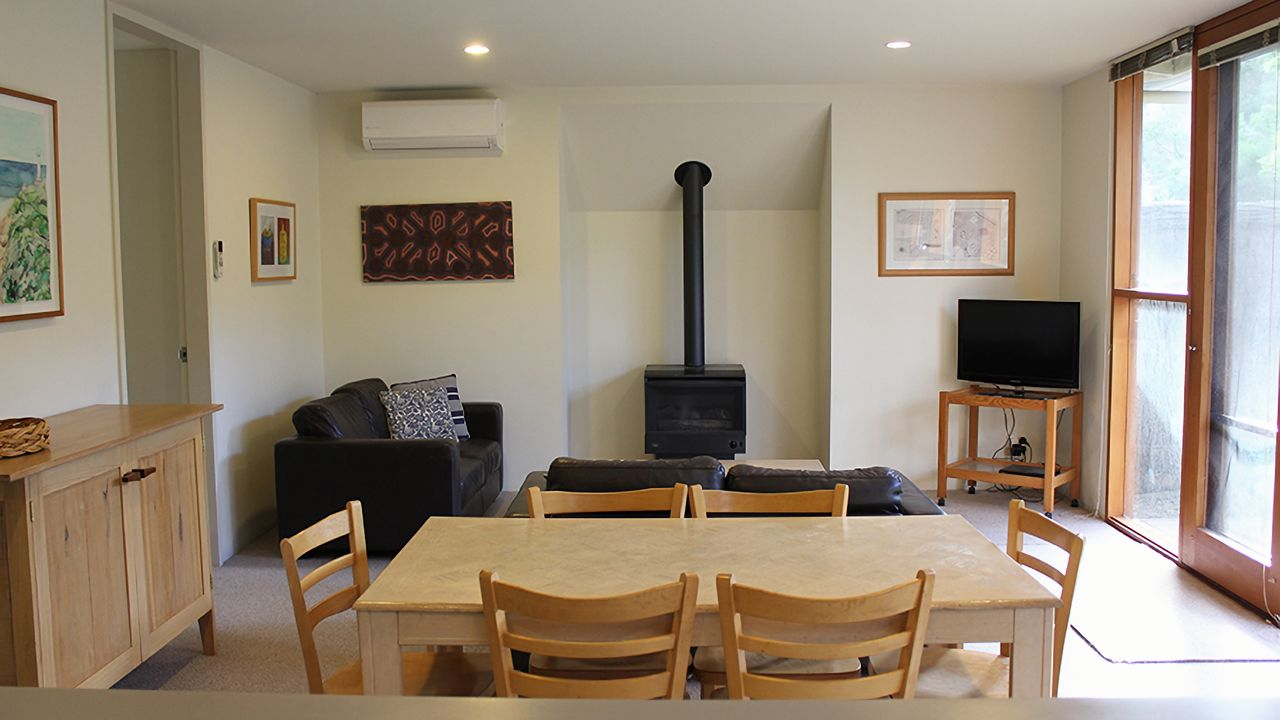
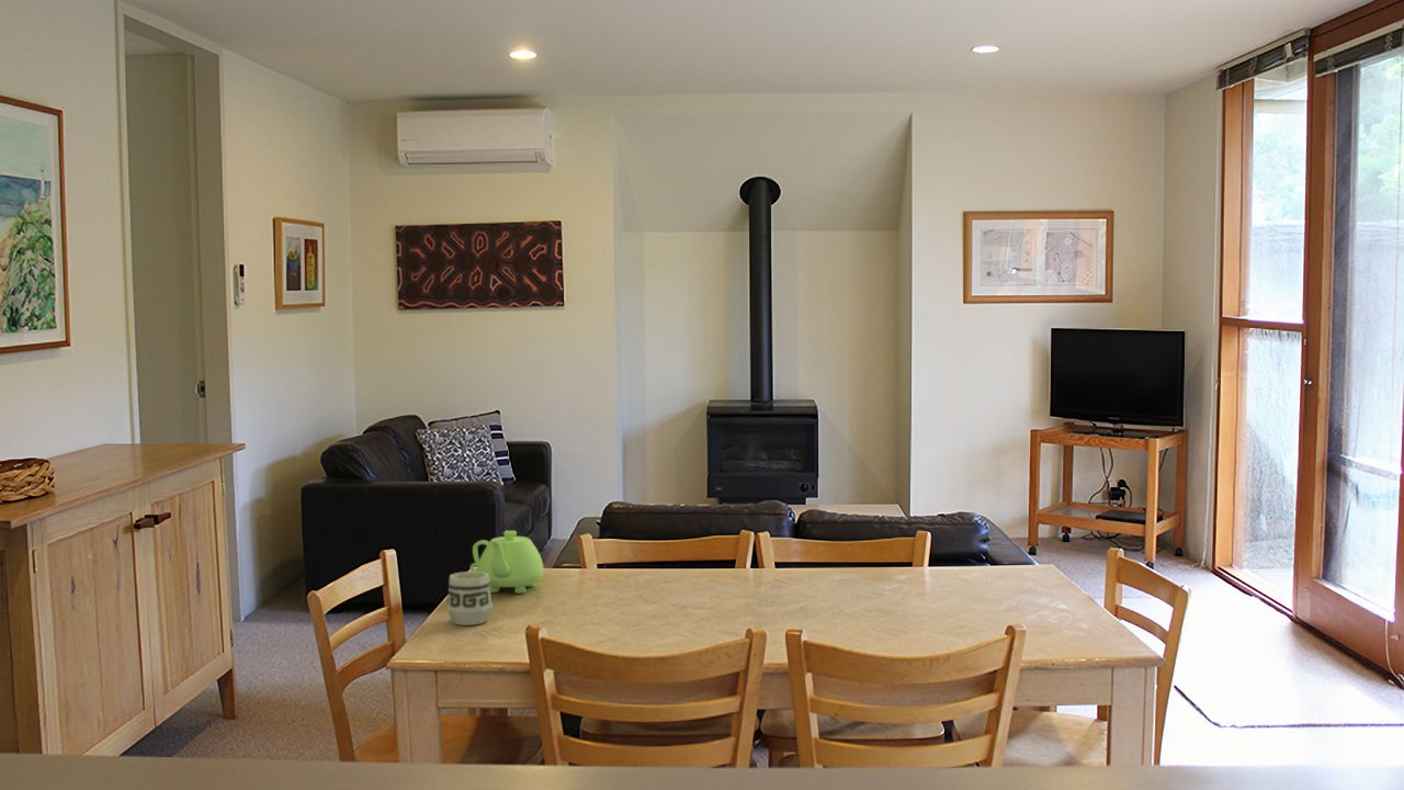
+ teapot [469,530,545,595]
+ cup [445,571,494,627]
